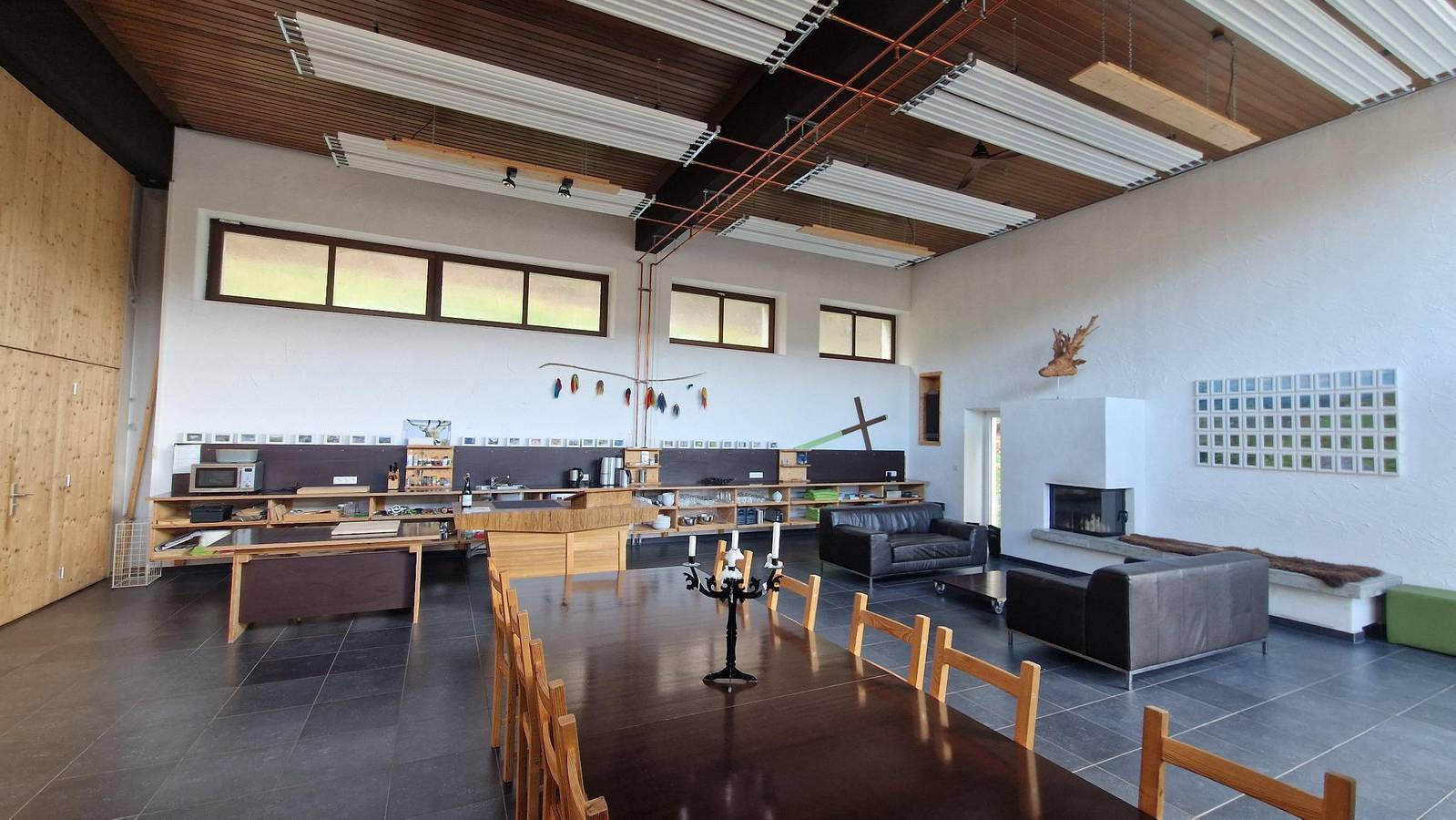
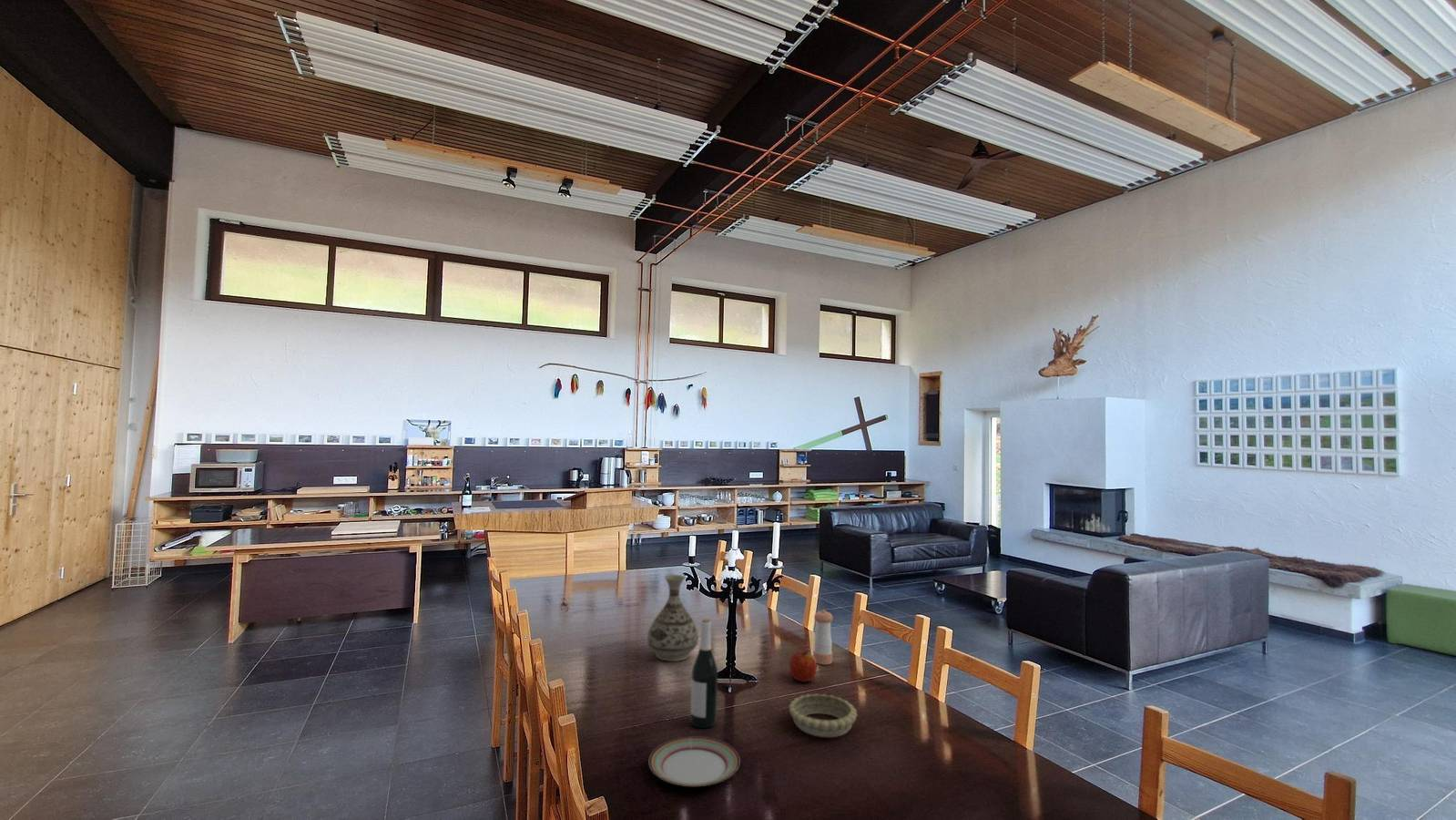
+ wine bottle [689,618,718,729]
+ plate [648,736,741,787]
+ decorative bowl [788,693,858,738]
+ apple [789,651,818,682]
+ pepper shaker [812,610,834,665]
+ vase [647,574,699,662]
